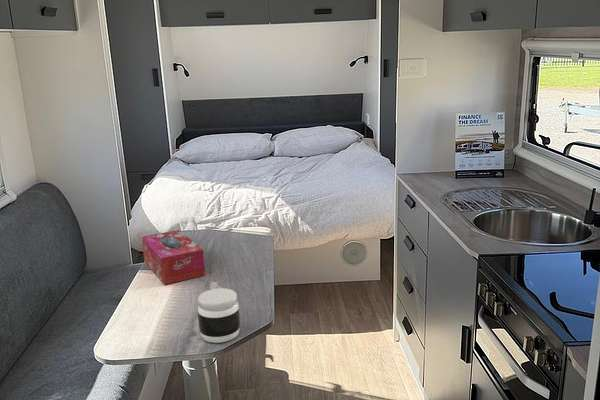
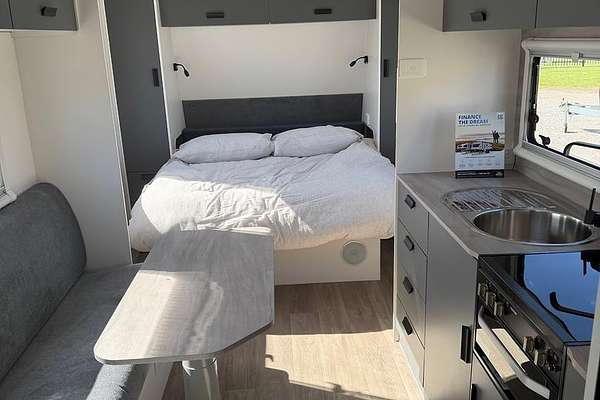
- tissue box [141,229,206,285]
- jar [197,287,241,344]
